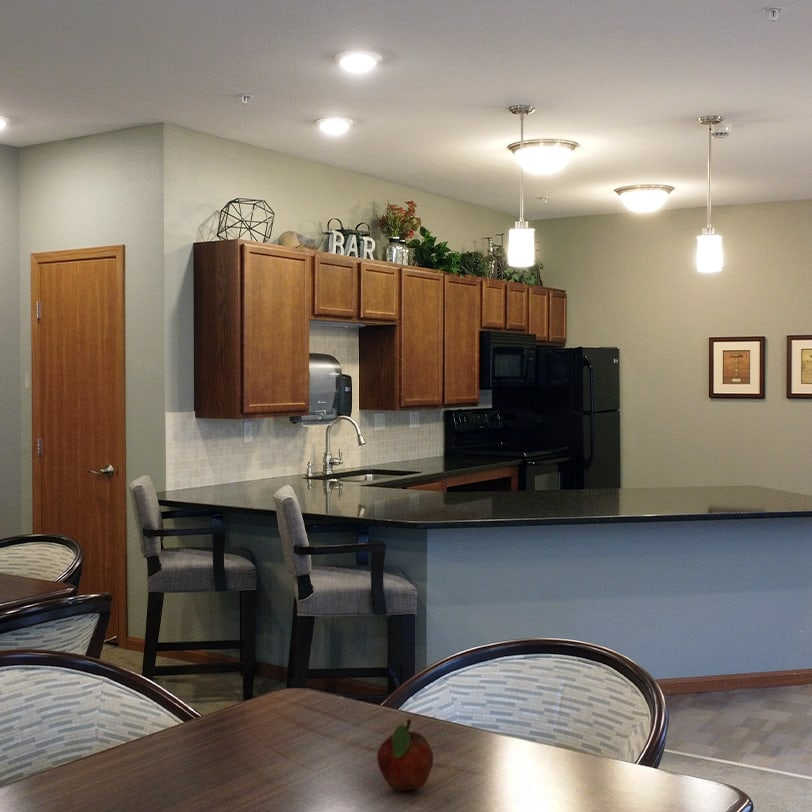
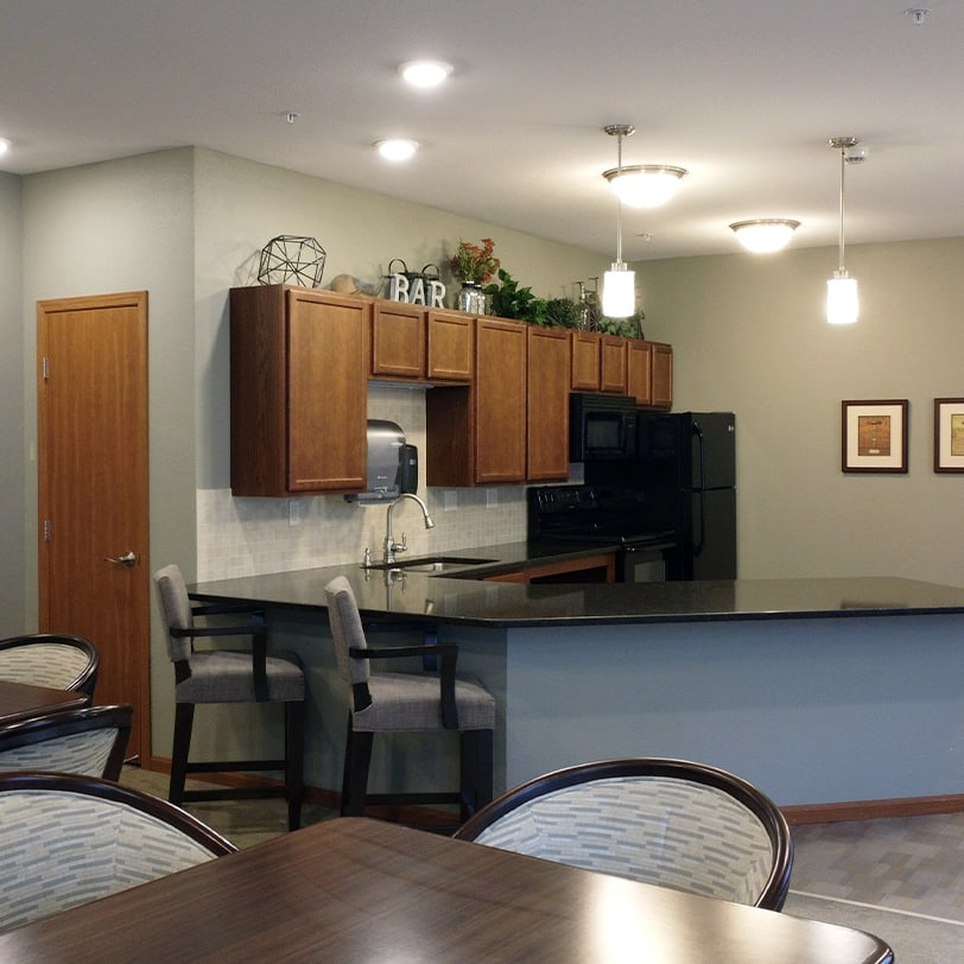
- fruit [376,719,434,792]
